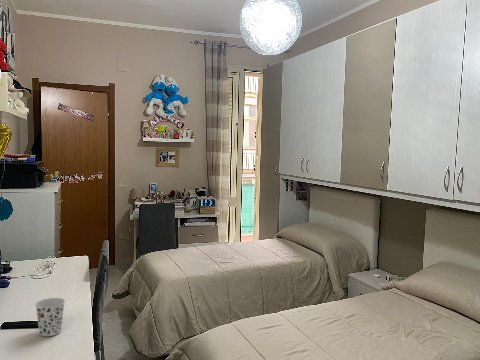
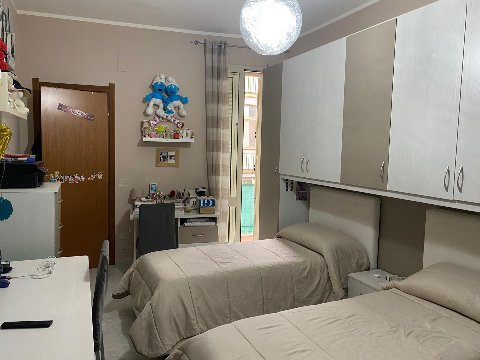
- cup [34,297,66,337]
